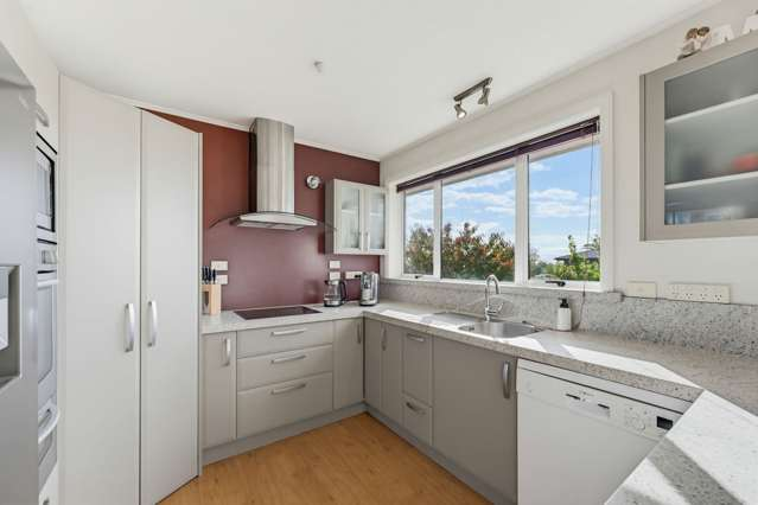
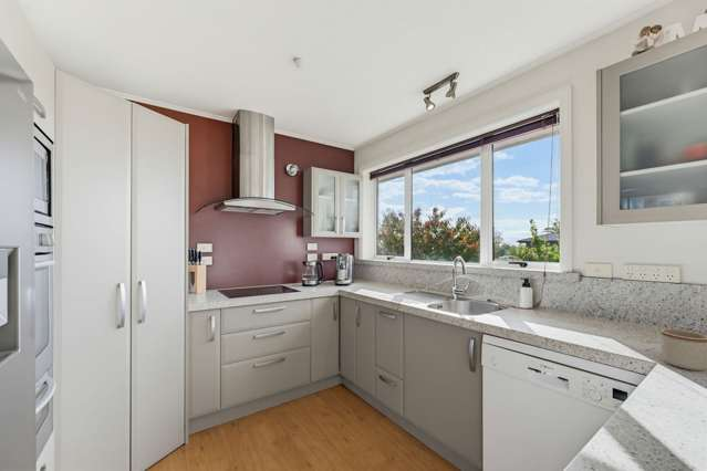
+ mug [661,327,707,371]
